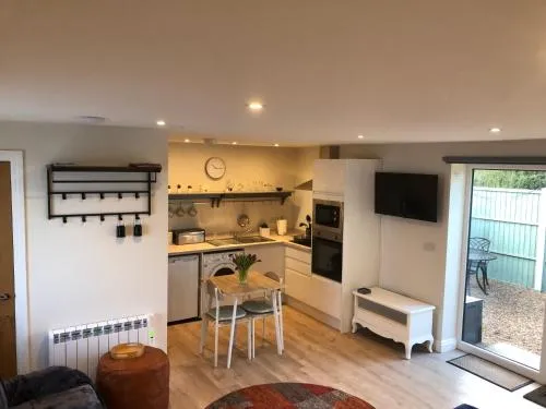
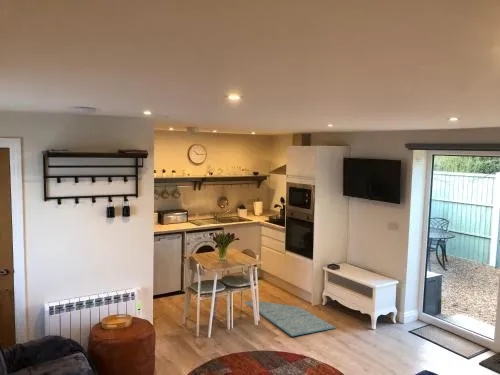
+ rug [243,300,337,337]
